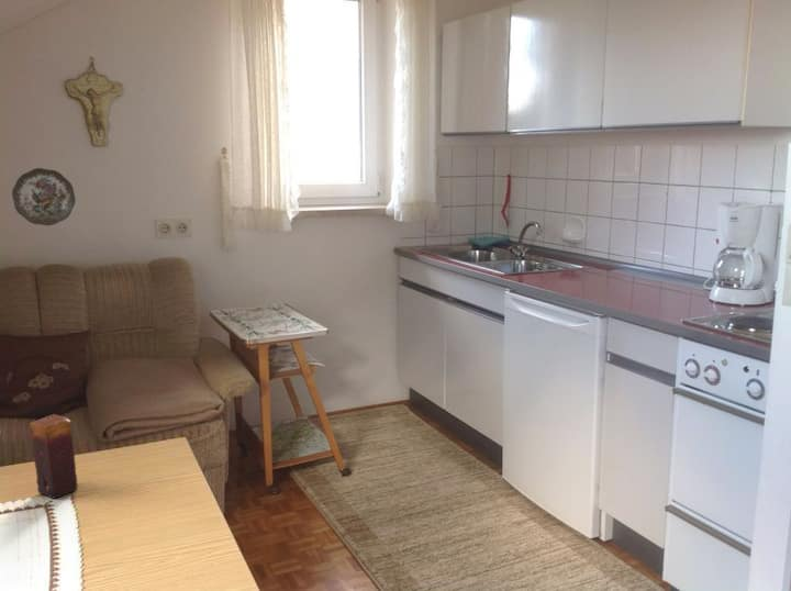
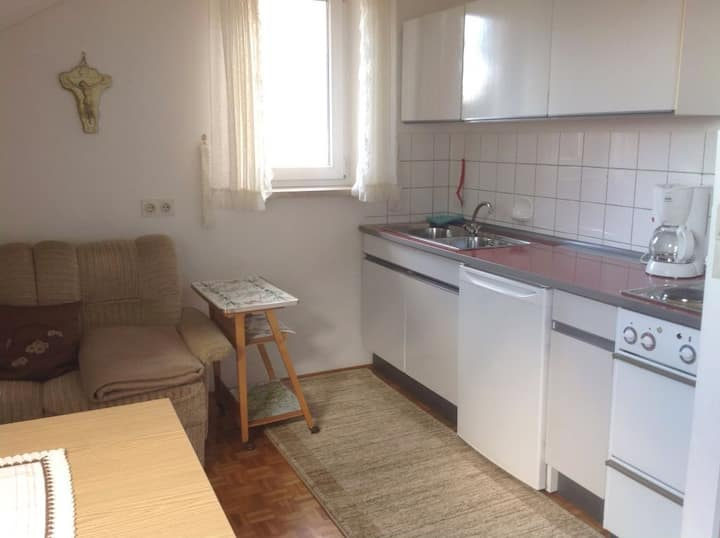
- candle [29,413,79,499]
- decorative plate [11,167,77,226]
